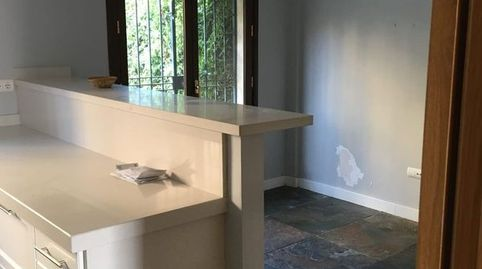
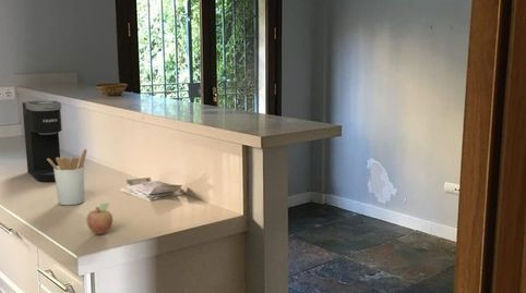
+ fruit [86,203,113,235]
+ utensil holder [47,148,87,206]
+ coffee maker [21,100,63,183]
